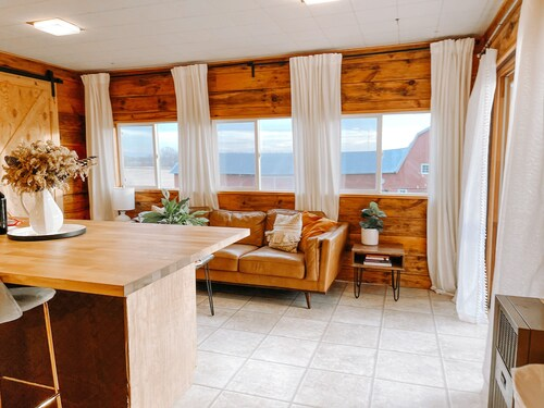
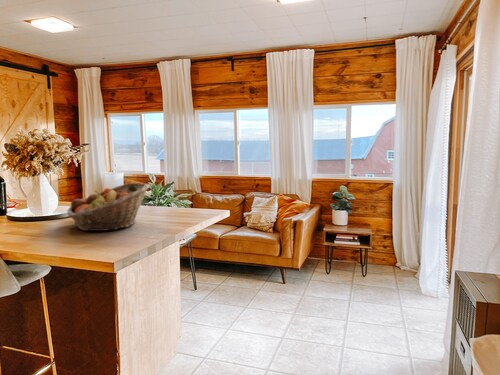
+ fruit basket [66,182,150,232]
